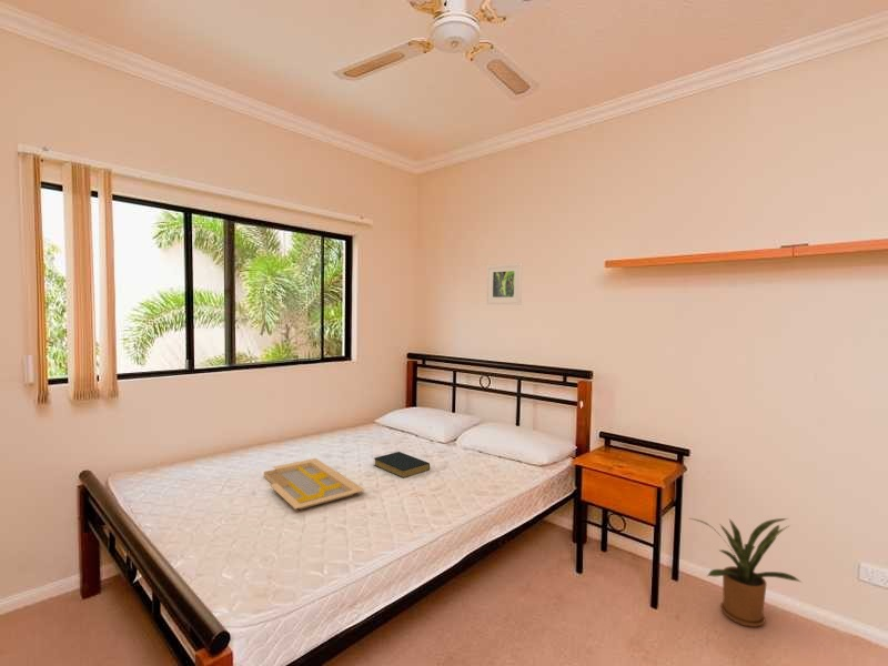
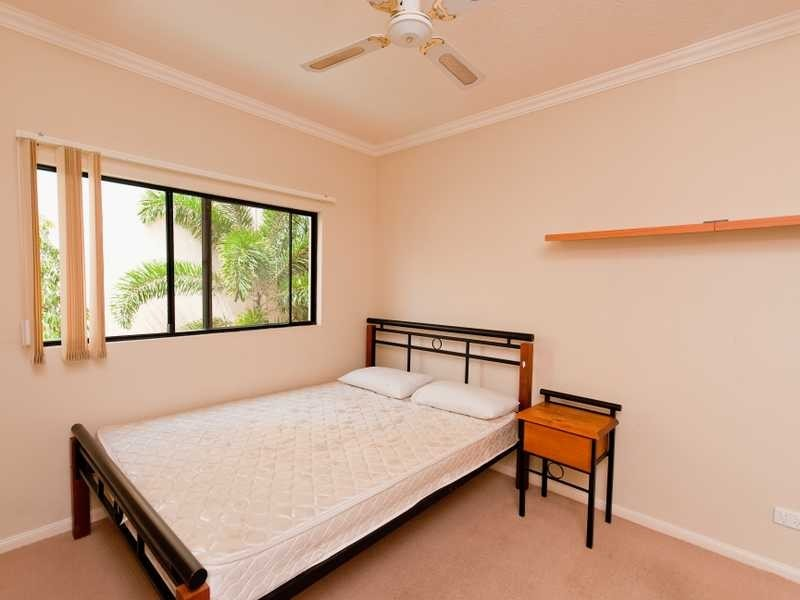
- hardback book [373,451,431,480]
- serving tray [263,457,367,511]
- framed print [485,262,523,305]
- house plant [689,517,803,628]
